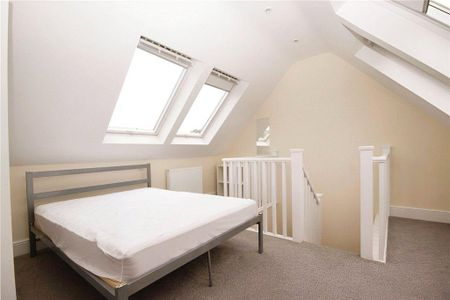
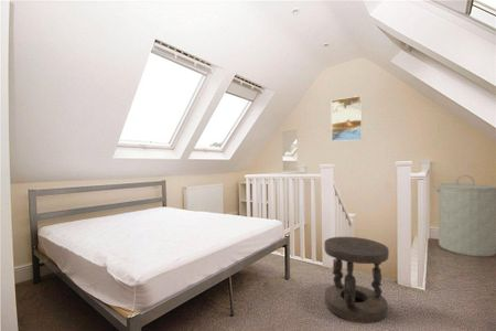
+ stool [323,236,390,324]
+ laundry hamper [431,174,496,258]
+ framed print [331,95,363,142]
